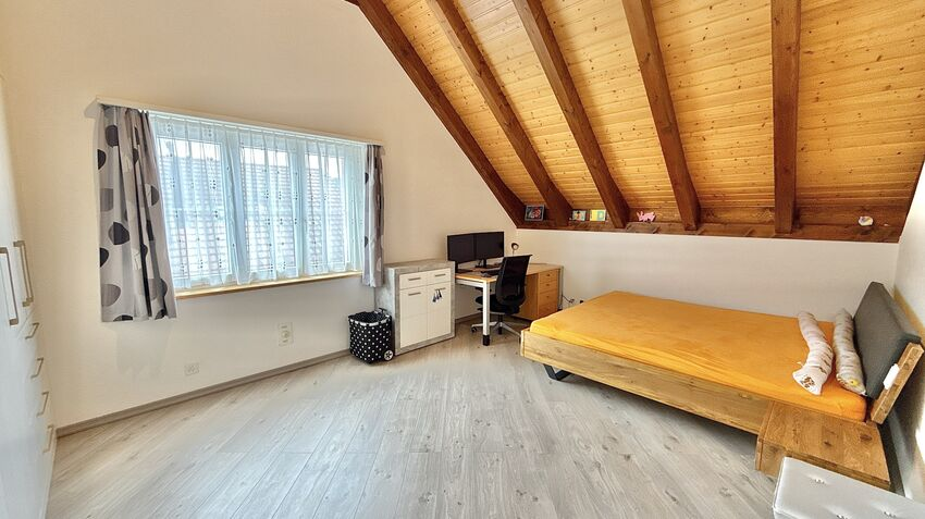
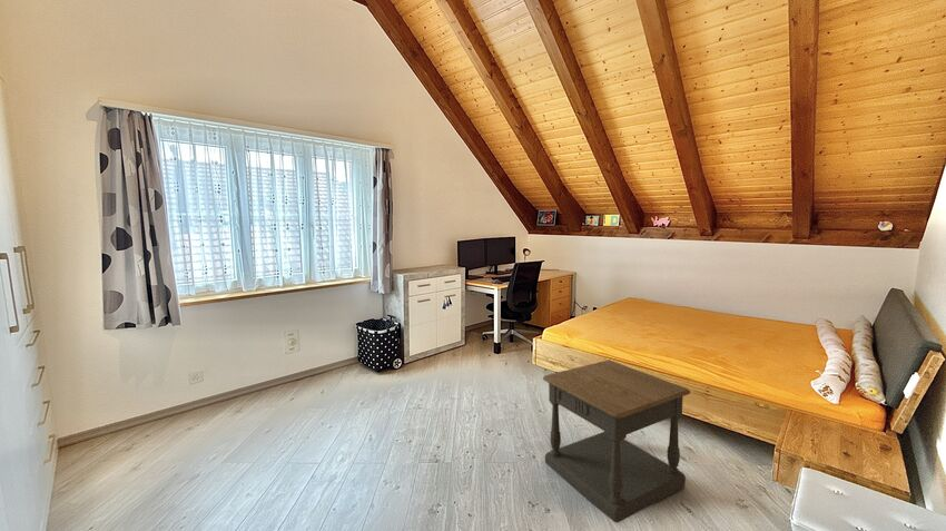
+ side table [542,360,691,523]
